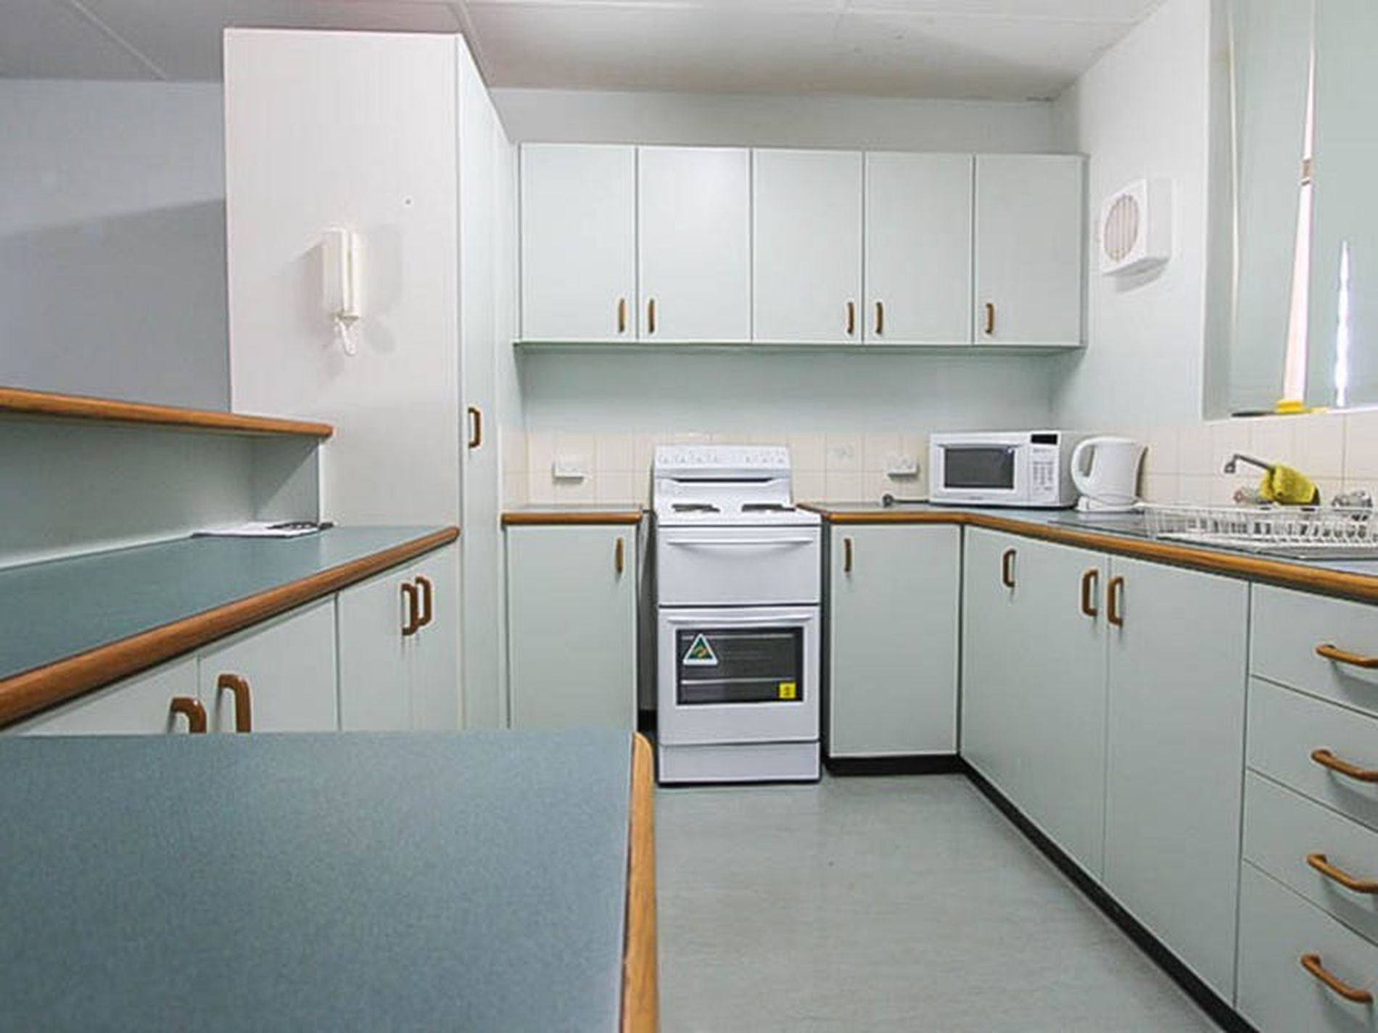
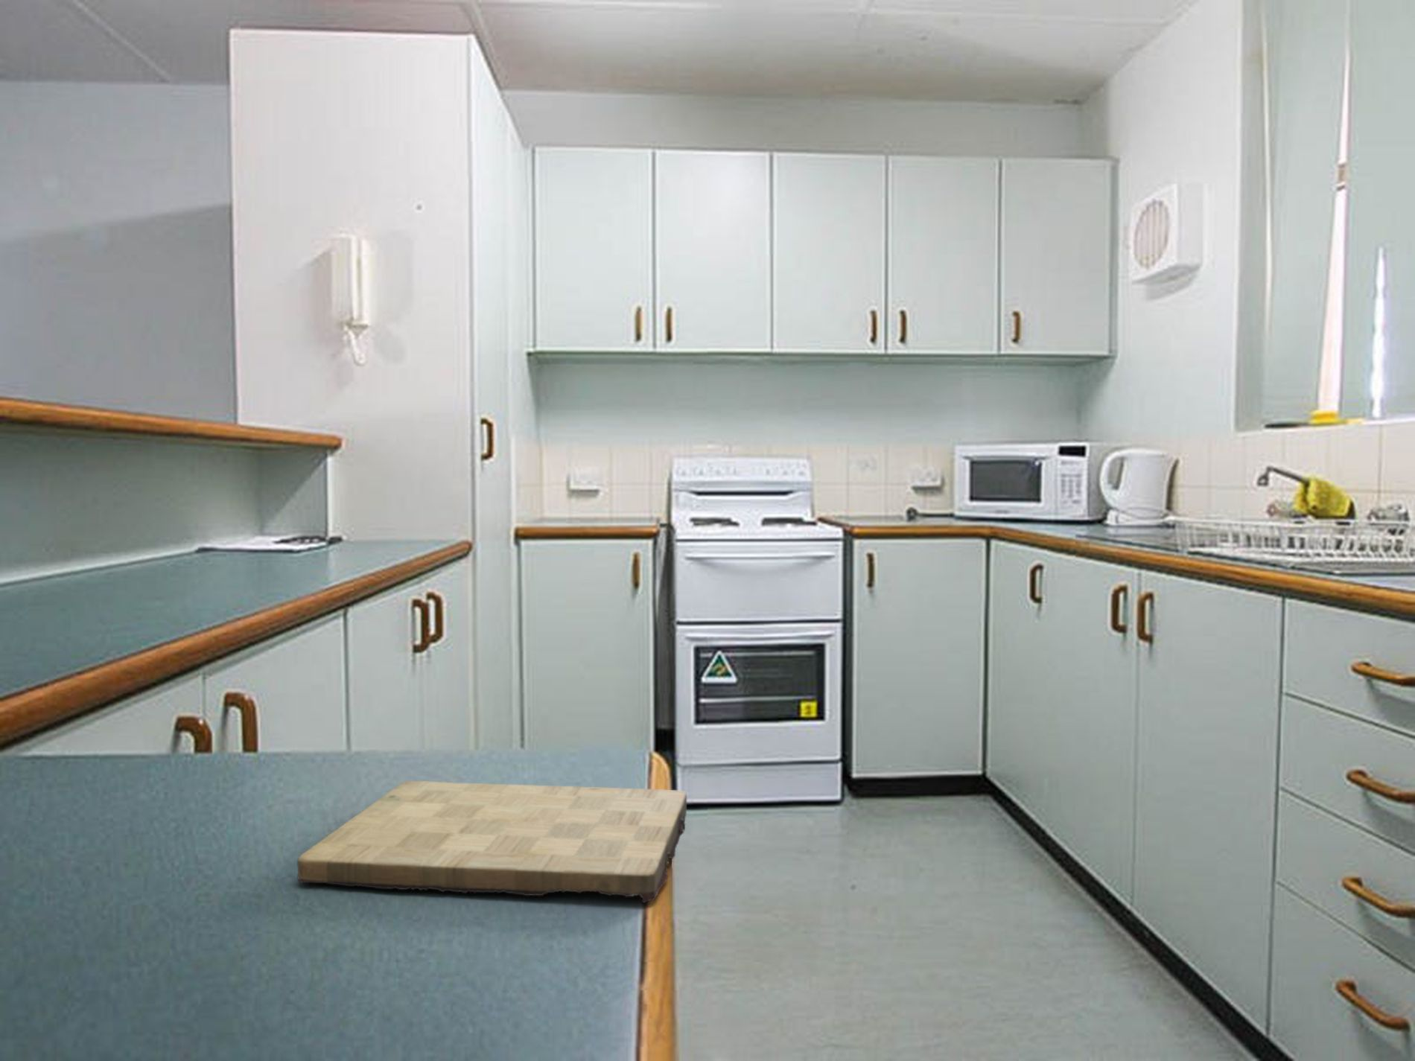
+ cutting board [296,780,687,904]
